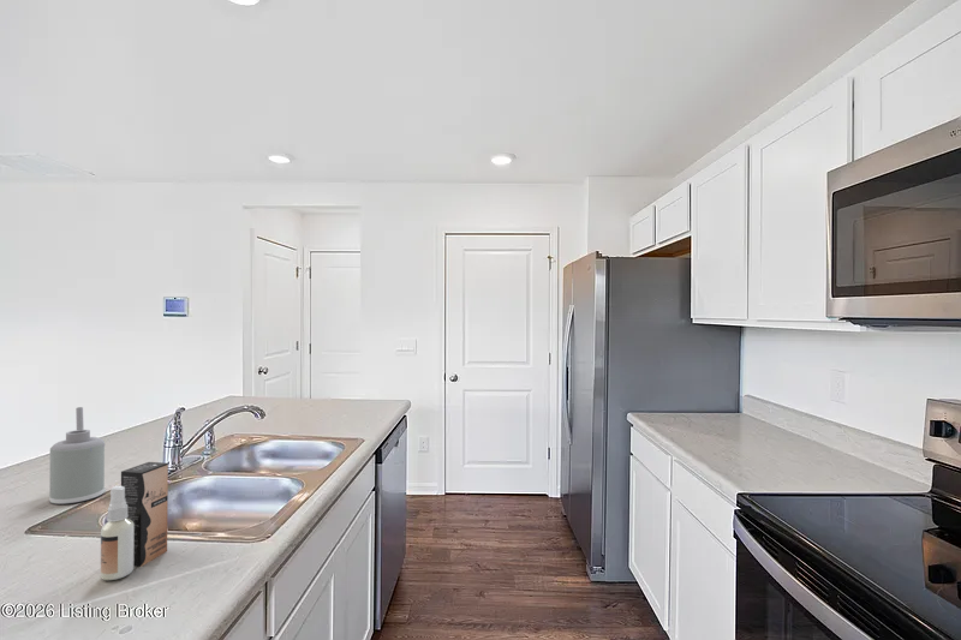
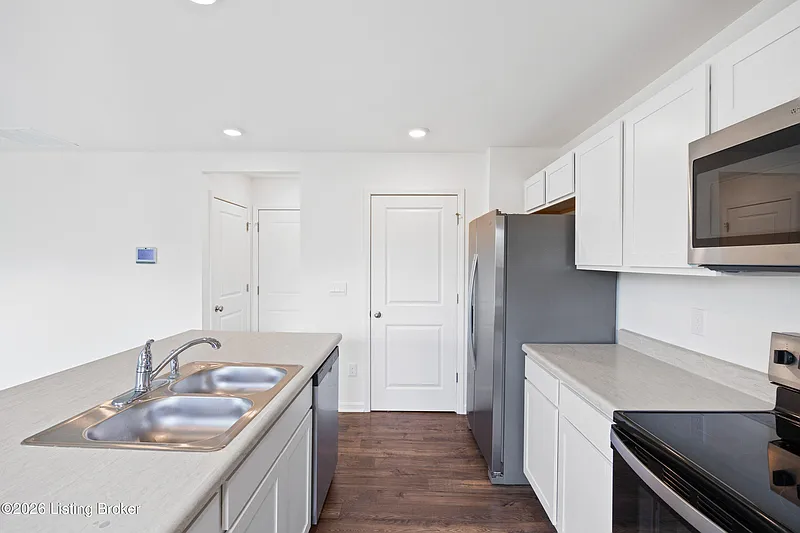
- spray bottle [100,461,169,581]
- soap dispenser [48,406,106,506]
